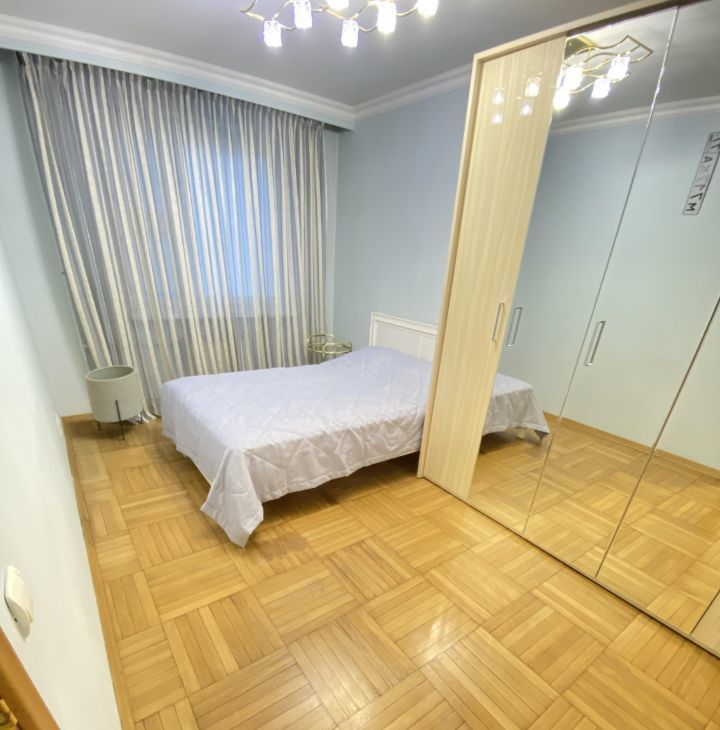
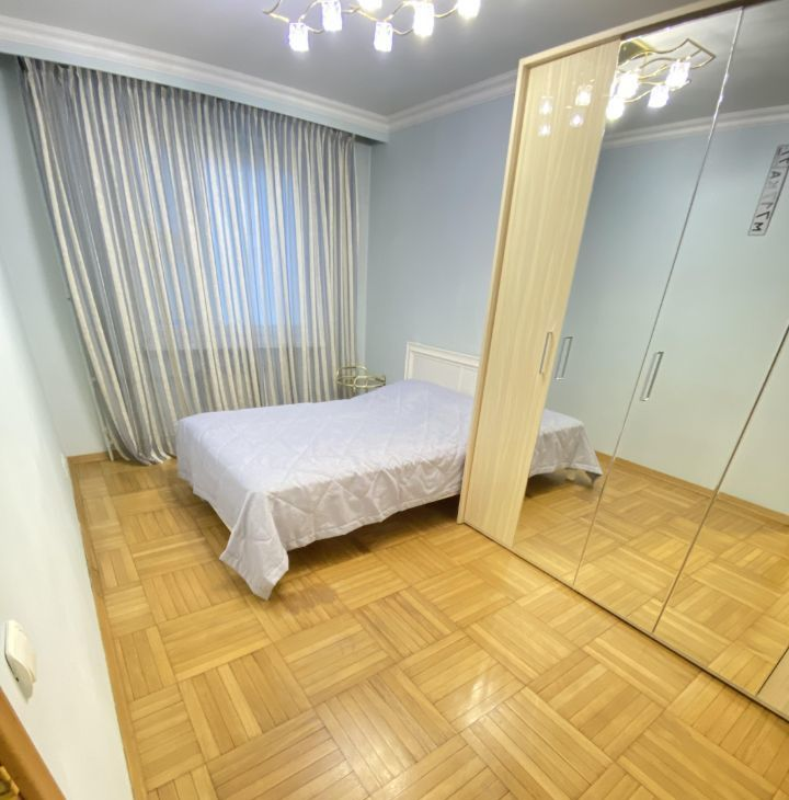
- planter [84,364,144,441]
